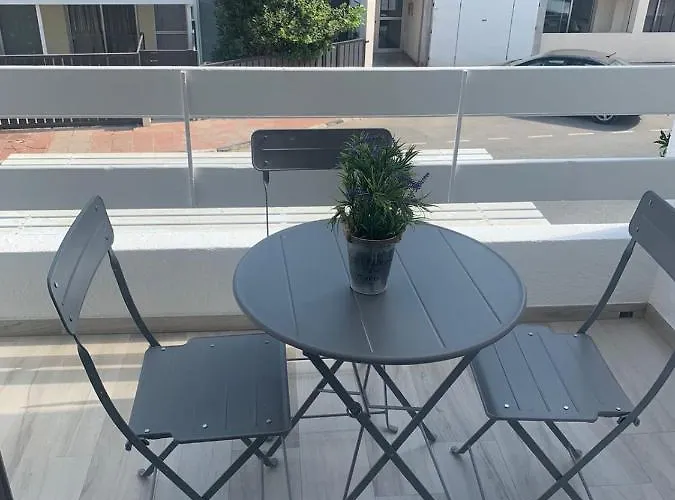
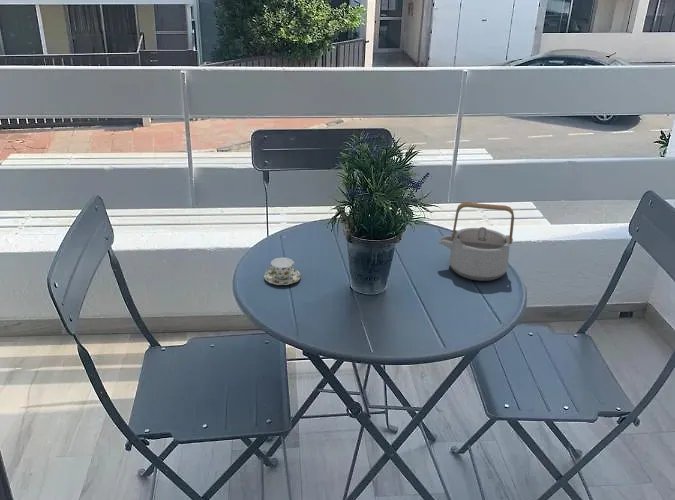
+ teacup [263,256,302,286]
+ teapot [438,201,515,282]
